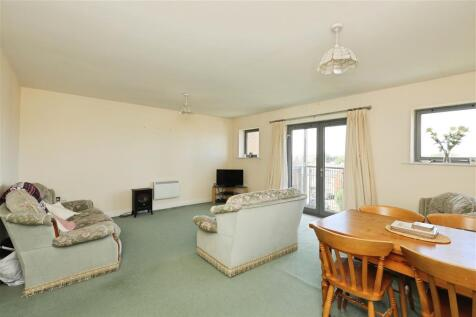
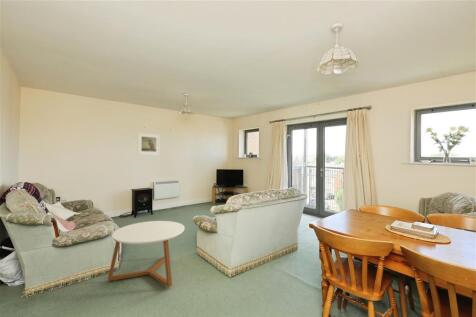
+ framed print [137,132,161,156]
+ coffee table [107,220,186,288]
